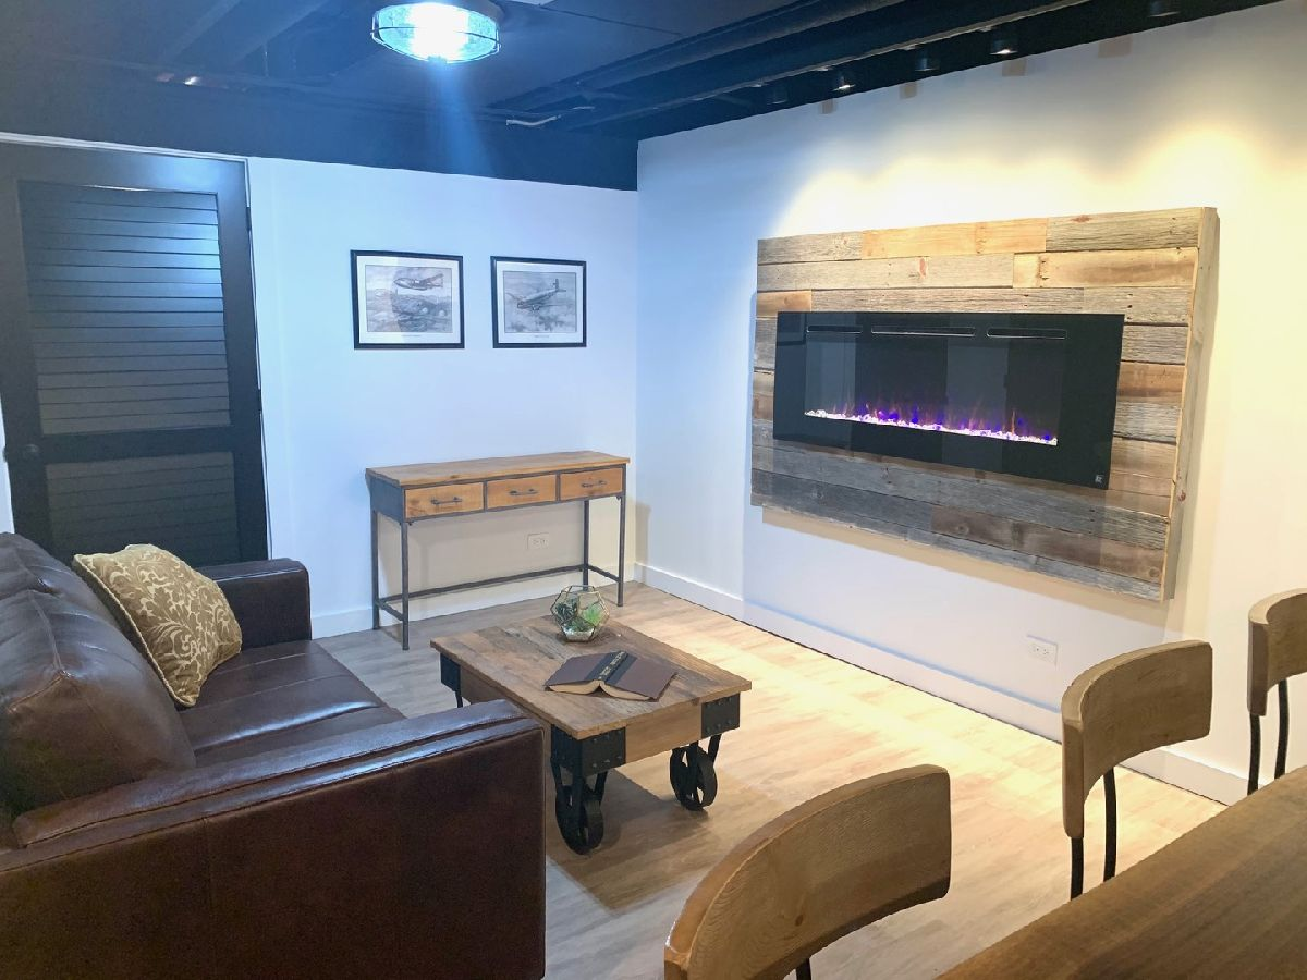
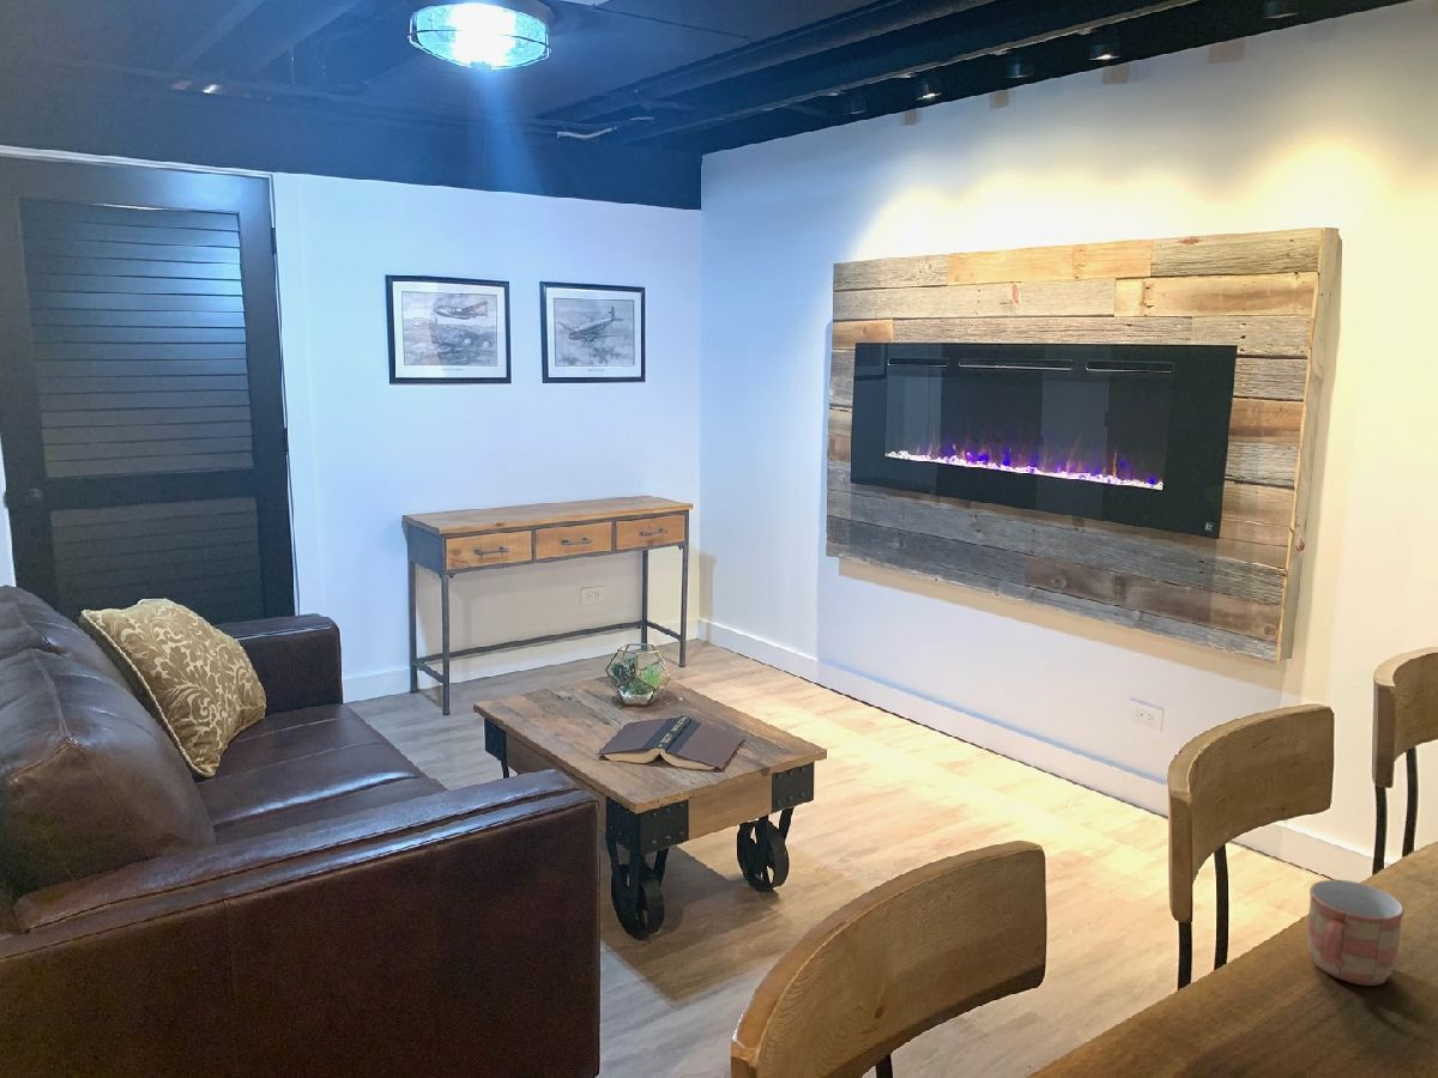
+ mug [1306,878,1406,987]
